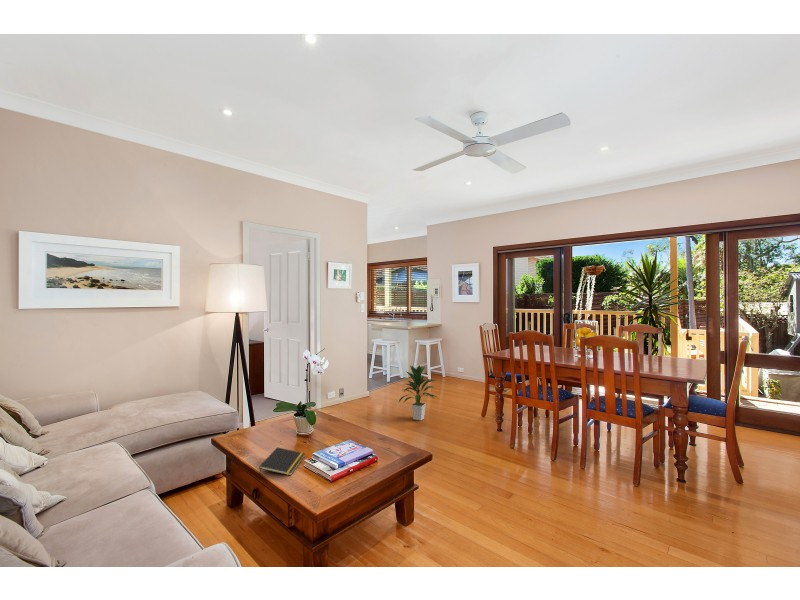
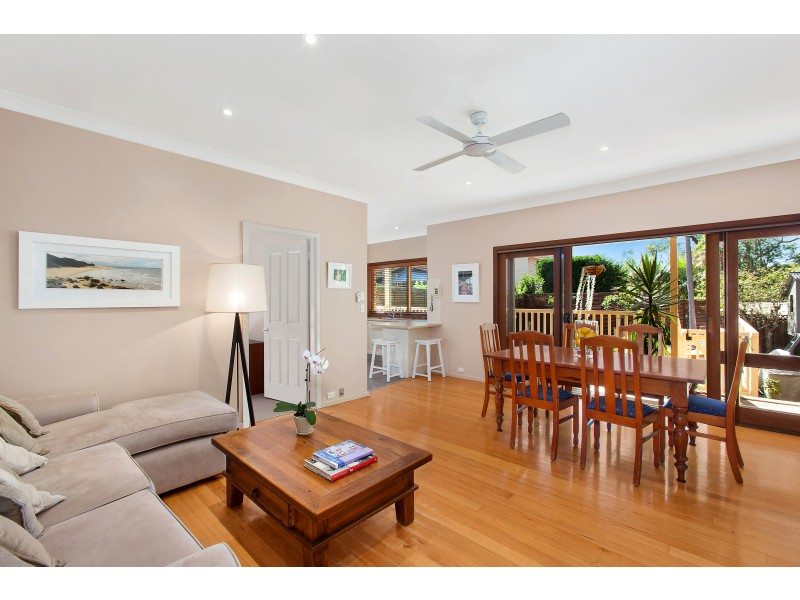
- indoor plant [398,364,439,421]
- notepad [258,446,306,477]
